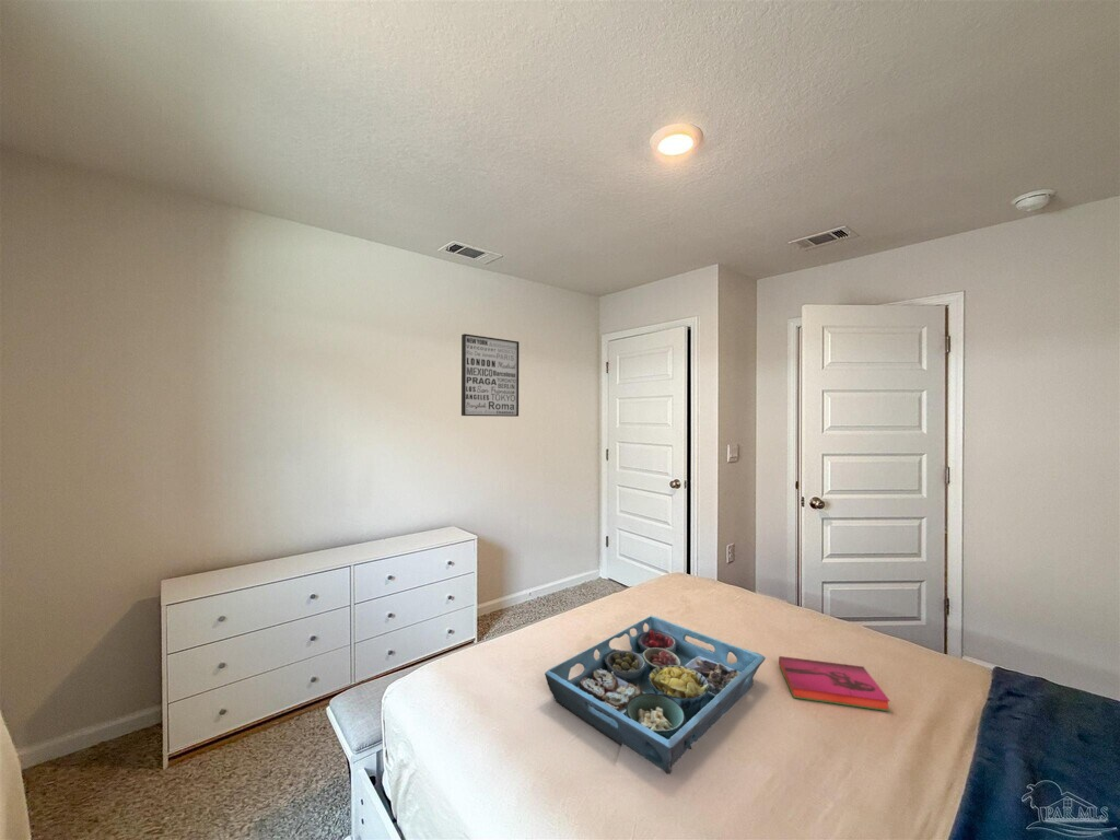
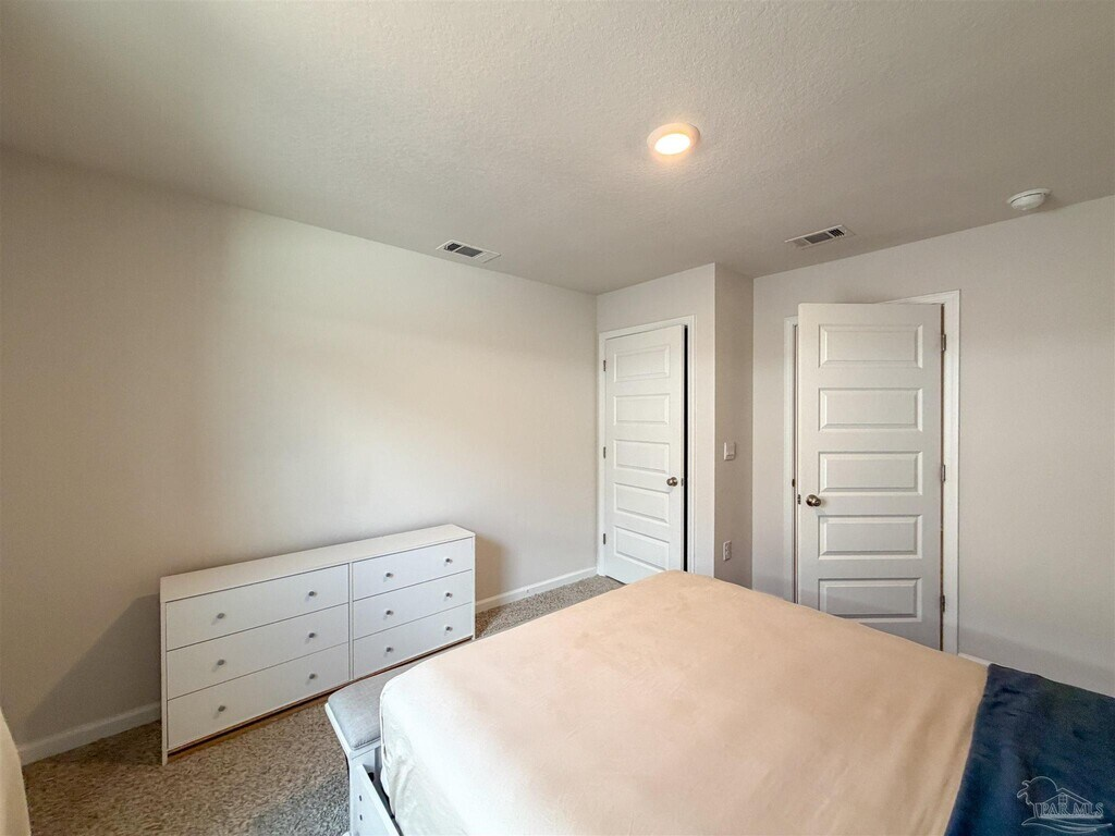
- wall art [460,332,520,418]
- hardback book [778,655,891,712]
- serving tray [544,615,767,774]
